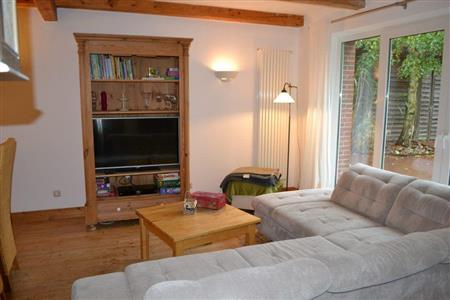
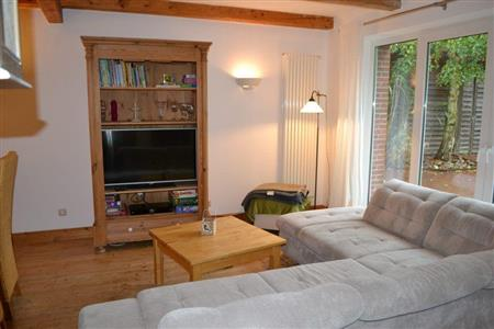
- tissue box [189,190,227,210]
